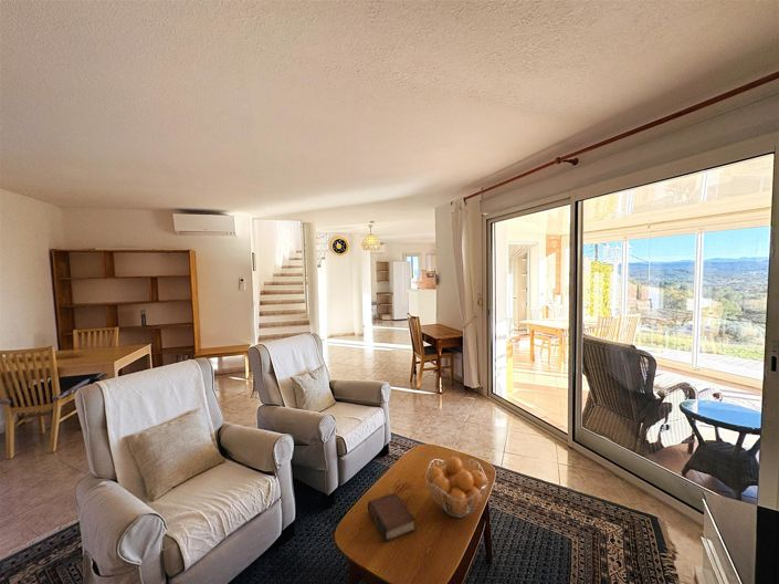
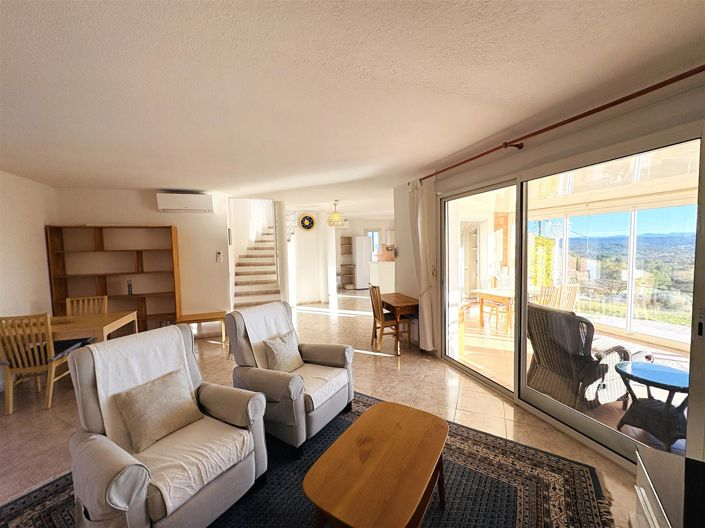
- book [367,492,417,543]
- fruit basket [425,456,489,519]
